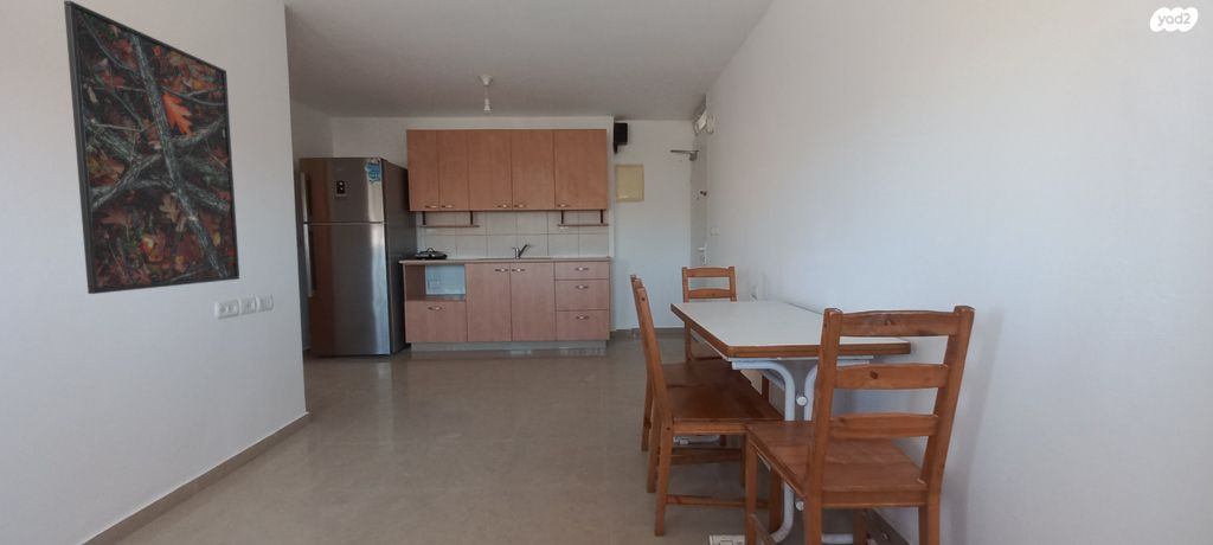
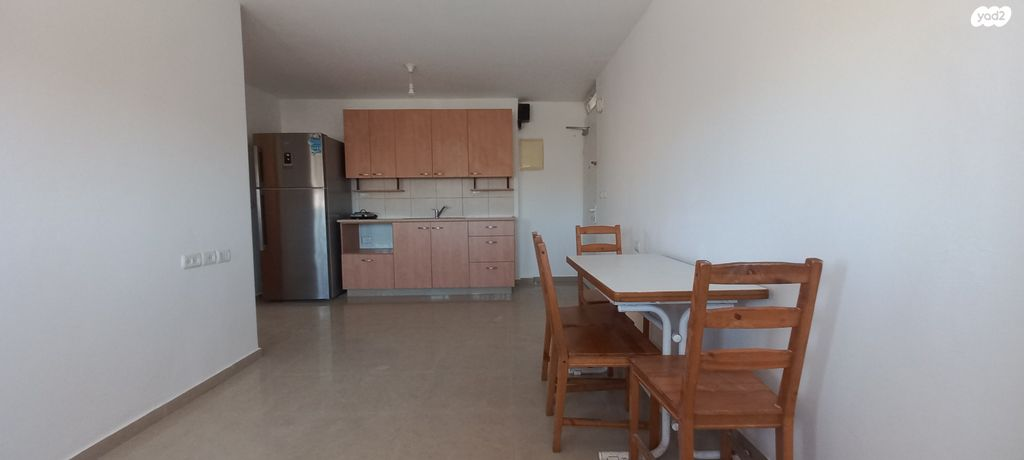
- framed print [63,0,240,295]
